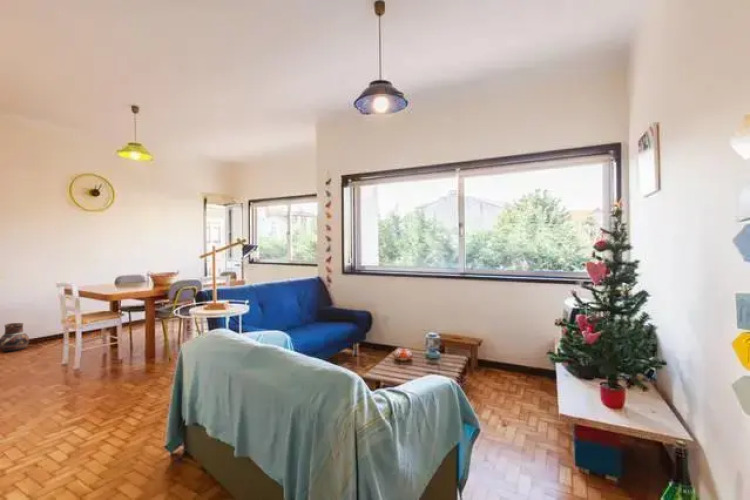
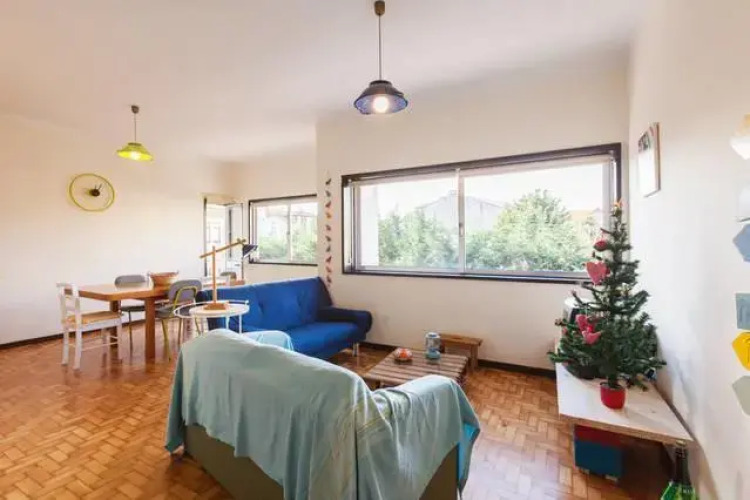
- ceramic pot [0,322,30,353]
